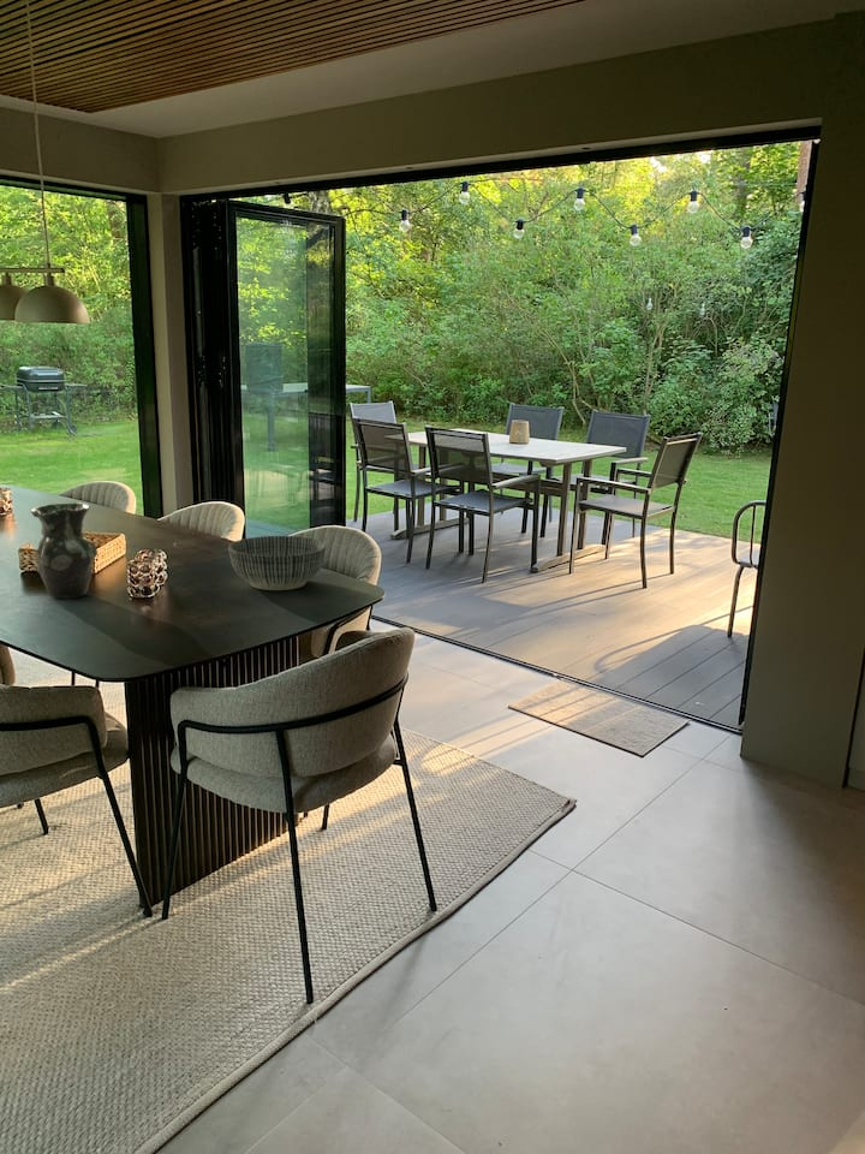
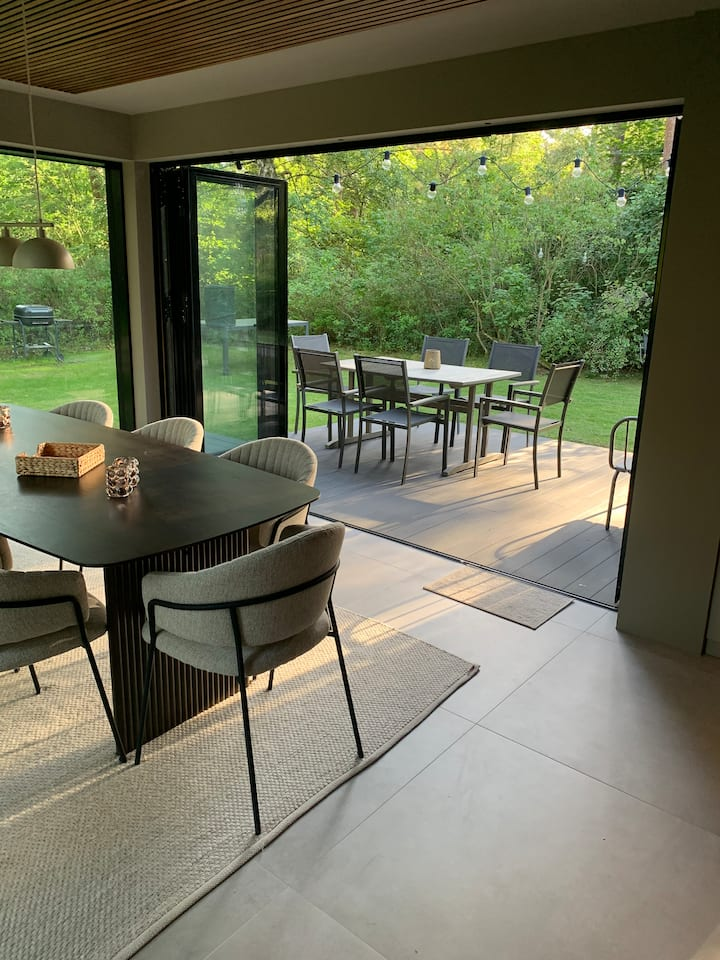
- vase [29,501,99,600]
- bowl [227,535,327,591]
